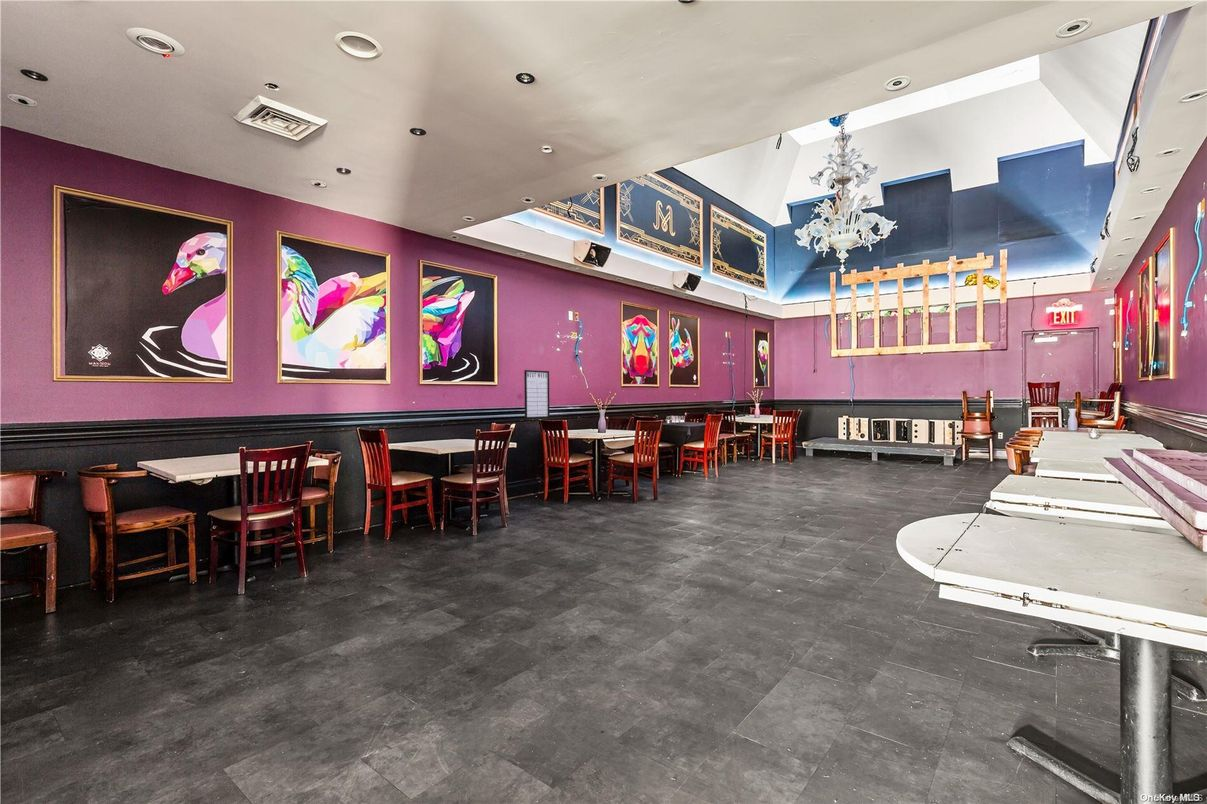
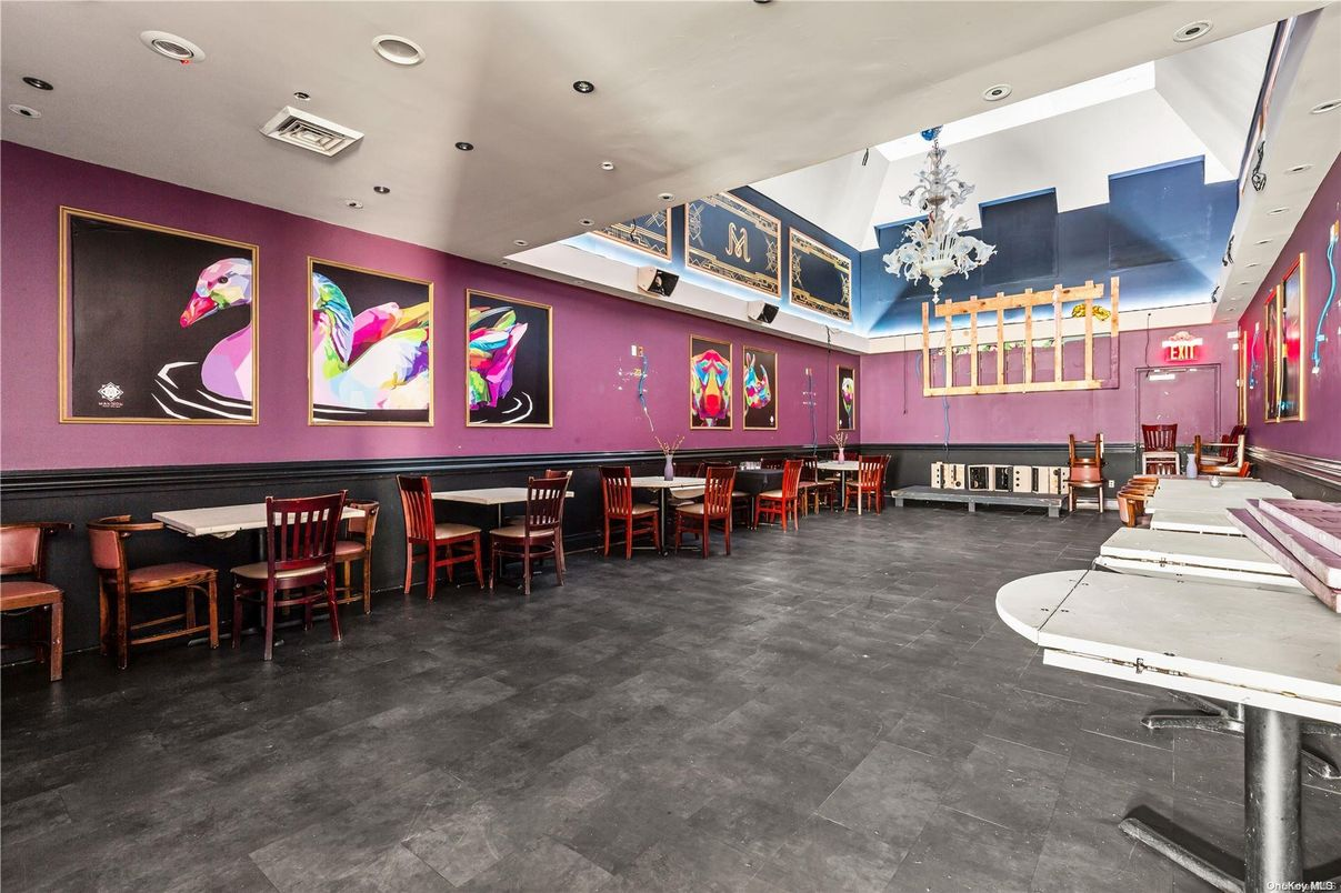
- writing board [523,369,550,420]
